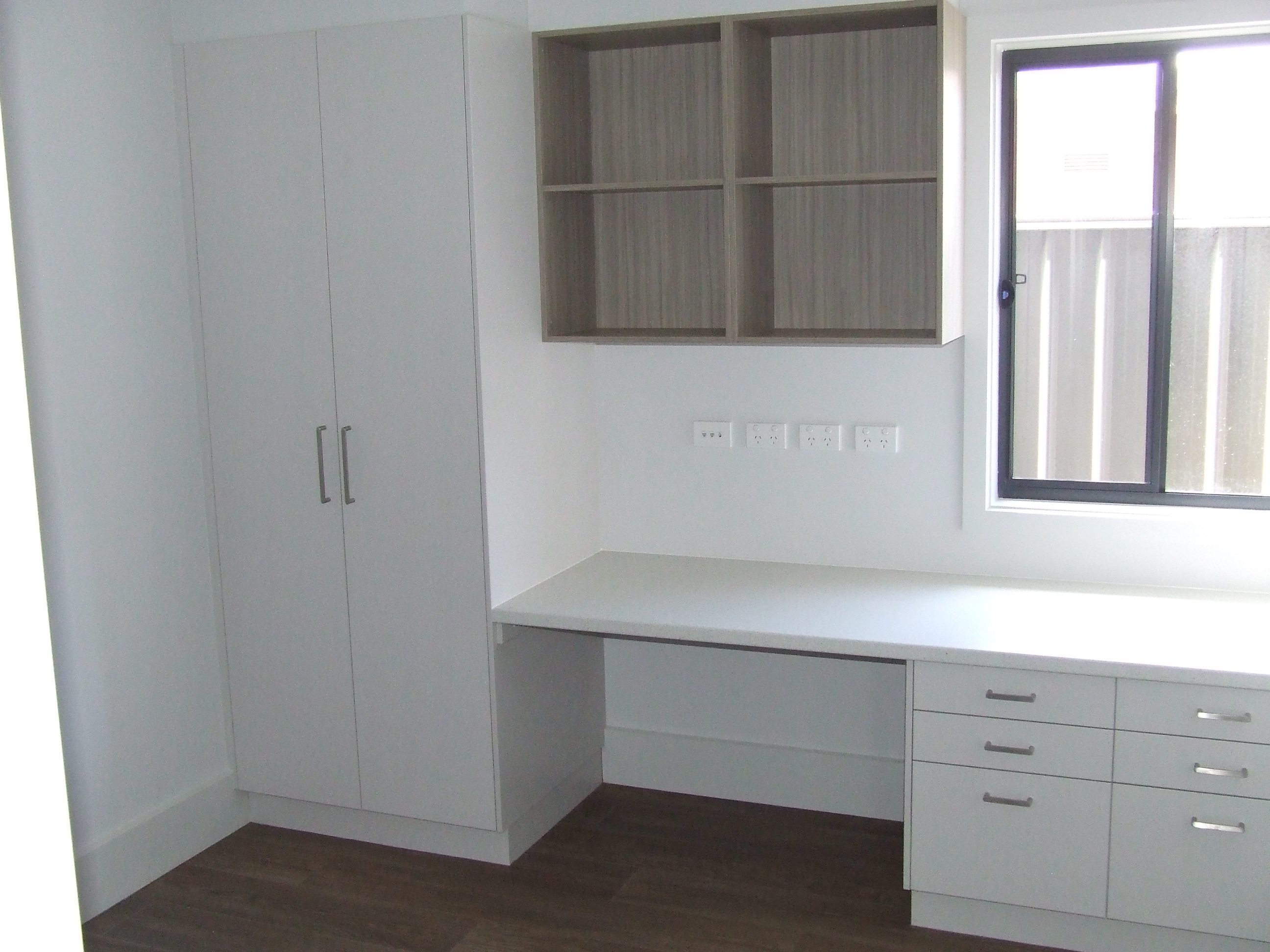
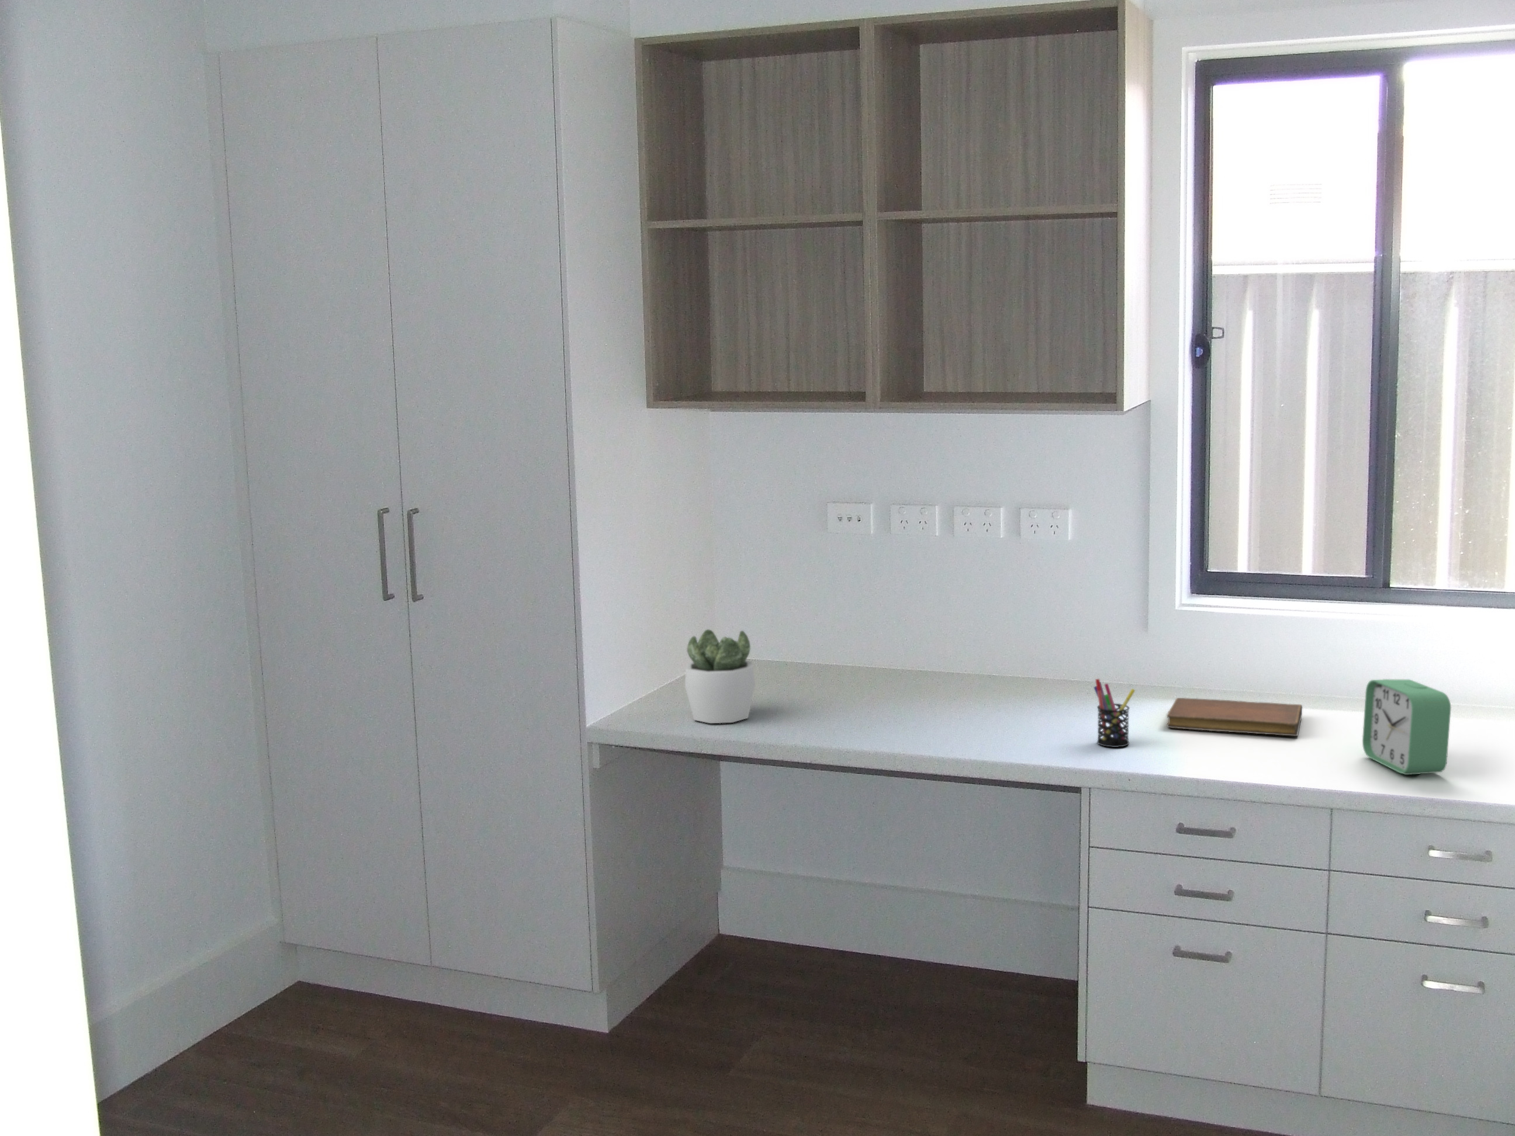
+ alarm clock [1362,679,1452,776]
+ succulent plant [685,629,756,724]
+ notebook [1165,697,1303,737]
+ pen holder [1093,679,1136,748]
